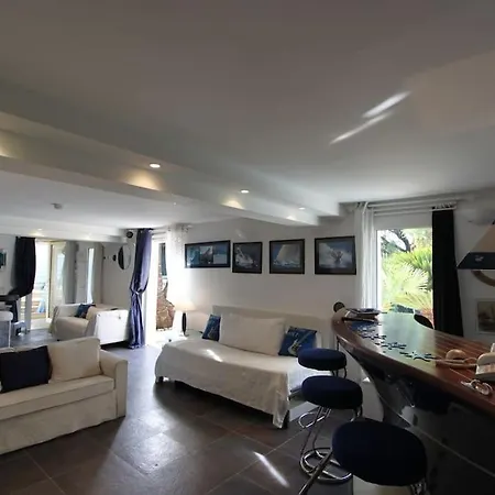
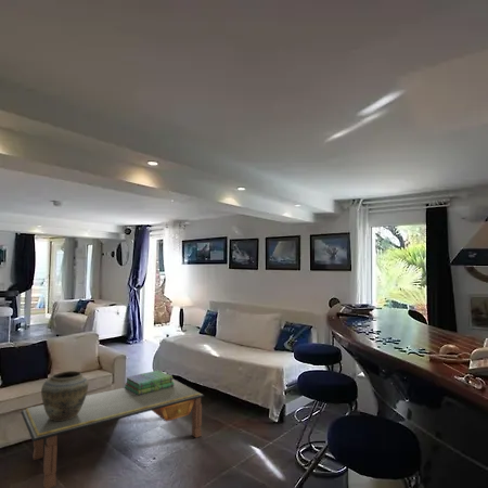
+ stack of books [123,369,175,396]
+ coffee table [20,377,205,488]
+ vase [40,370,89,421]
